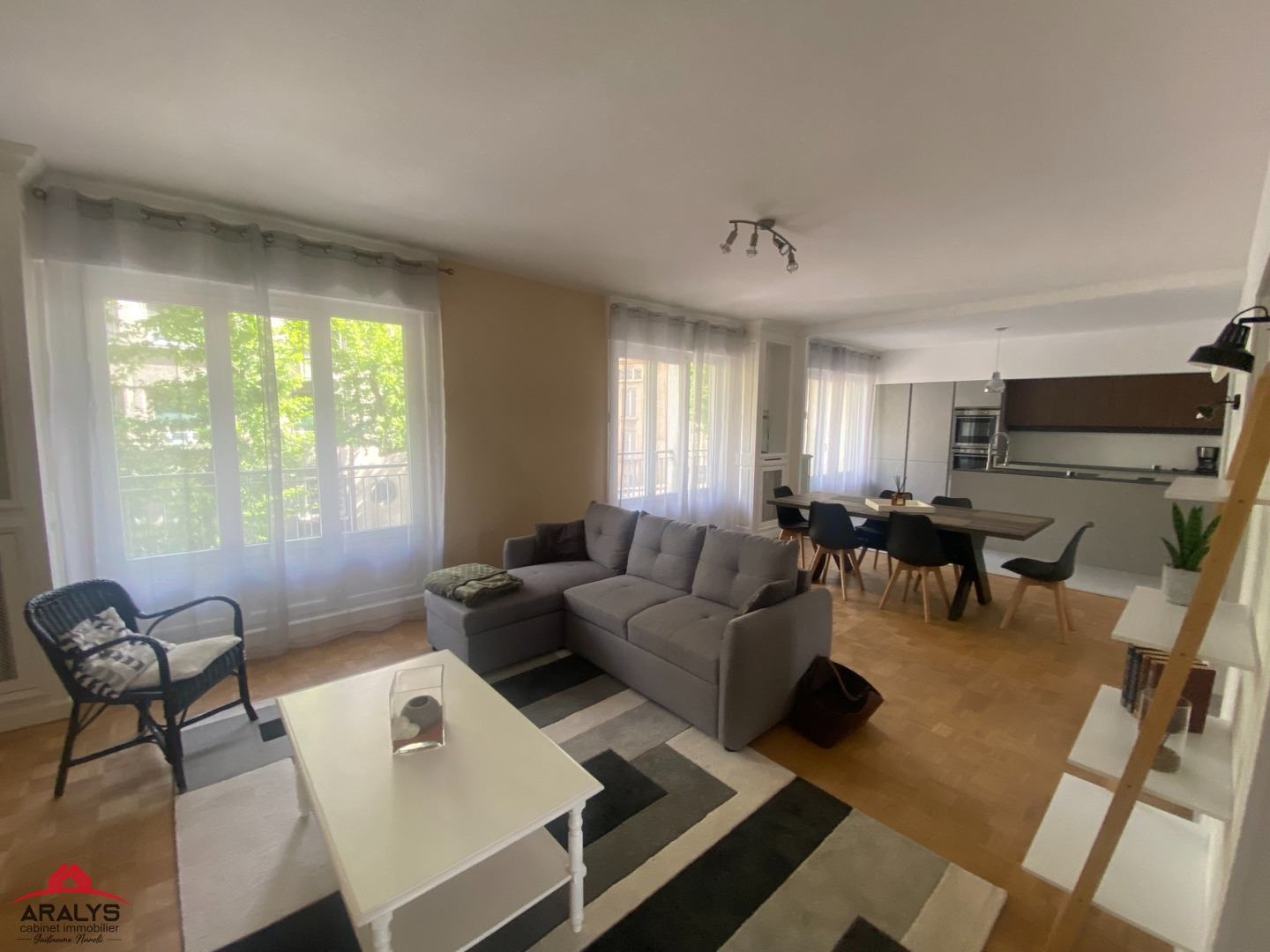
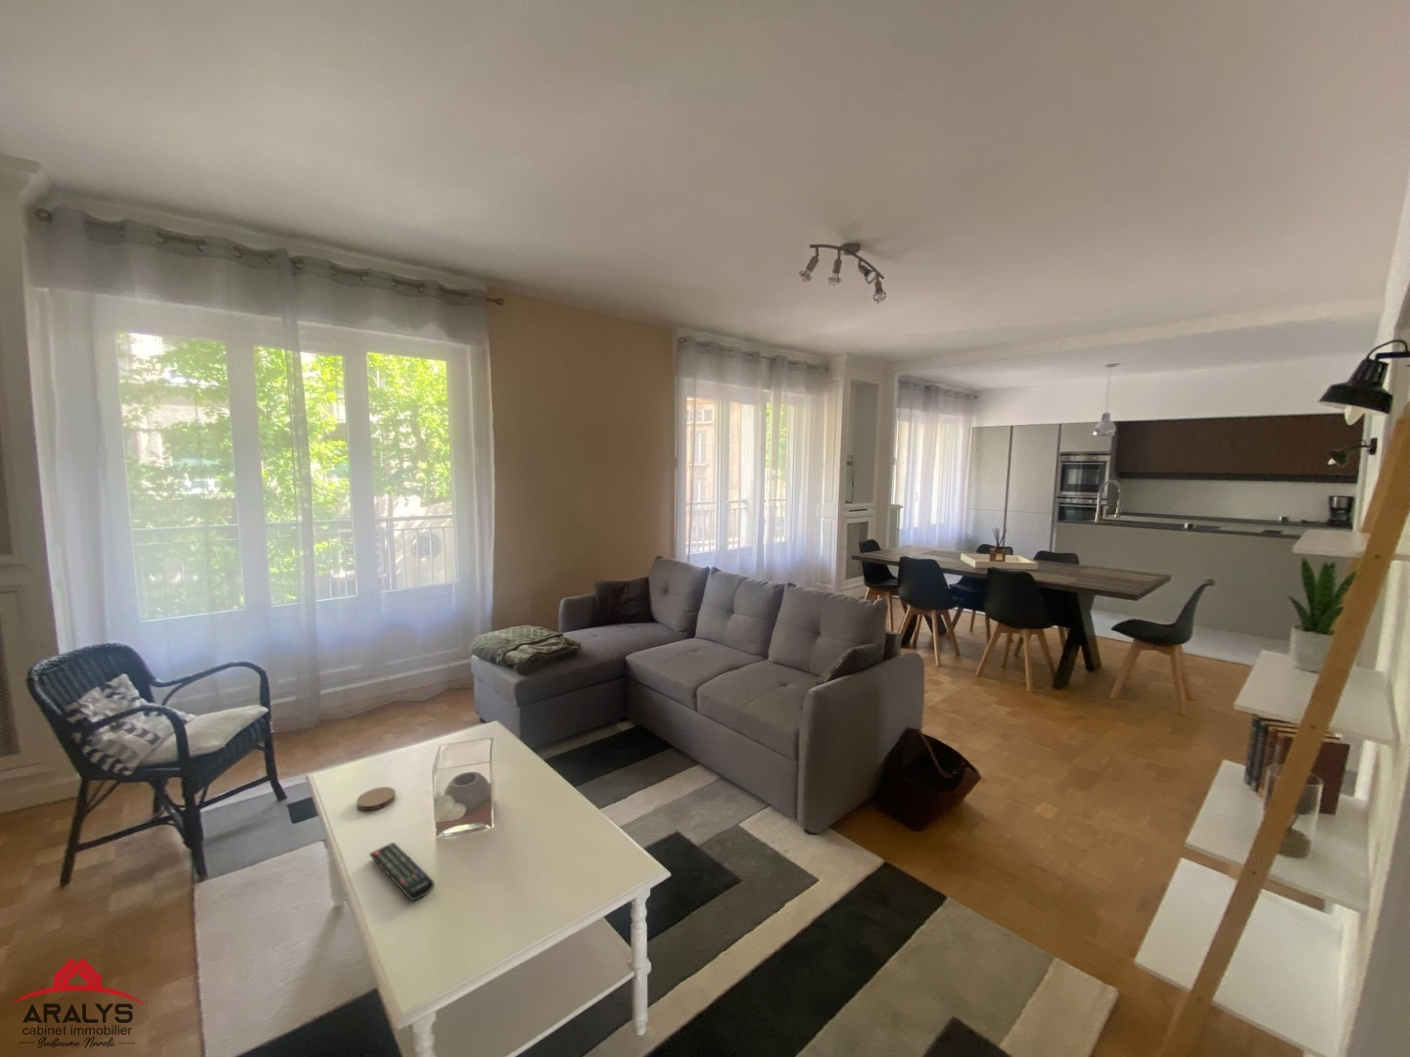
+ remote control [369,842,435,902]
+ coaster [355,786,396,812]
